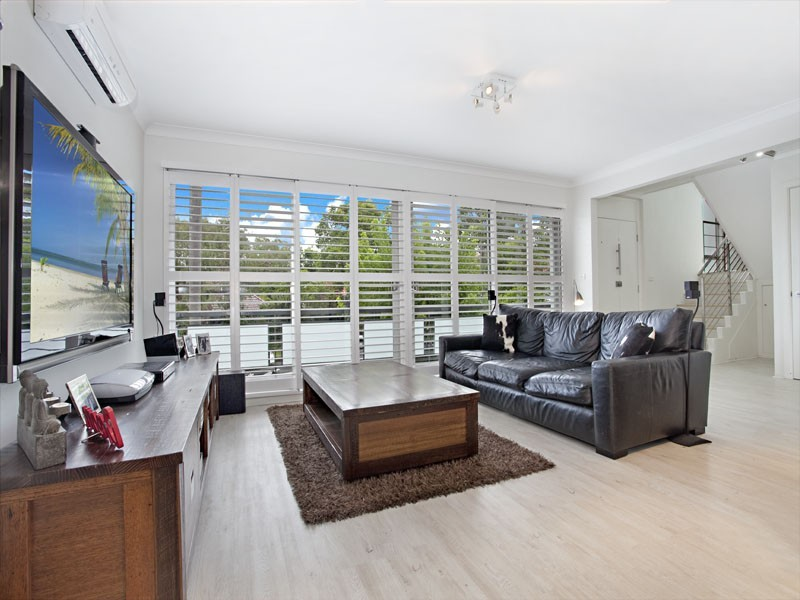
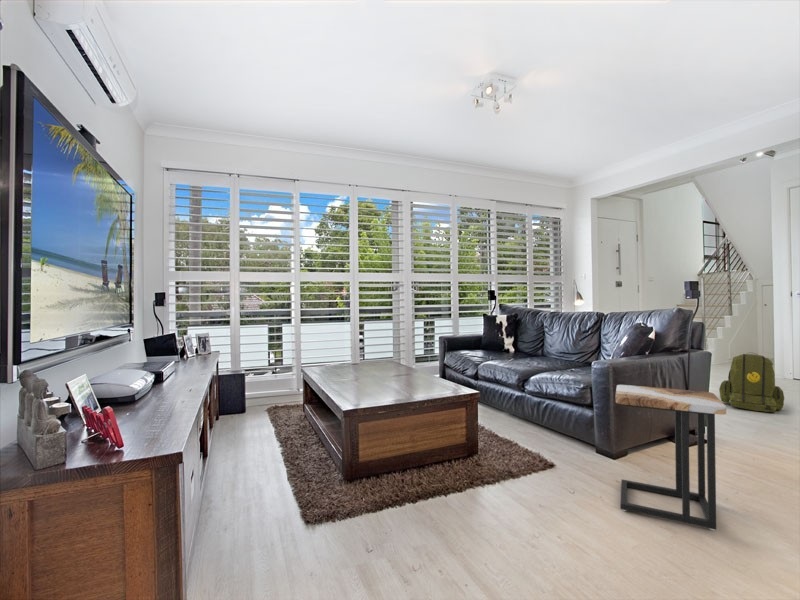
+ backpack [718,352,785,413]
+ side table [615,384,727,531]
